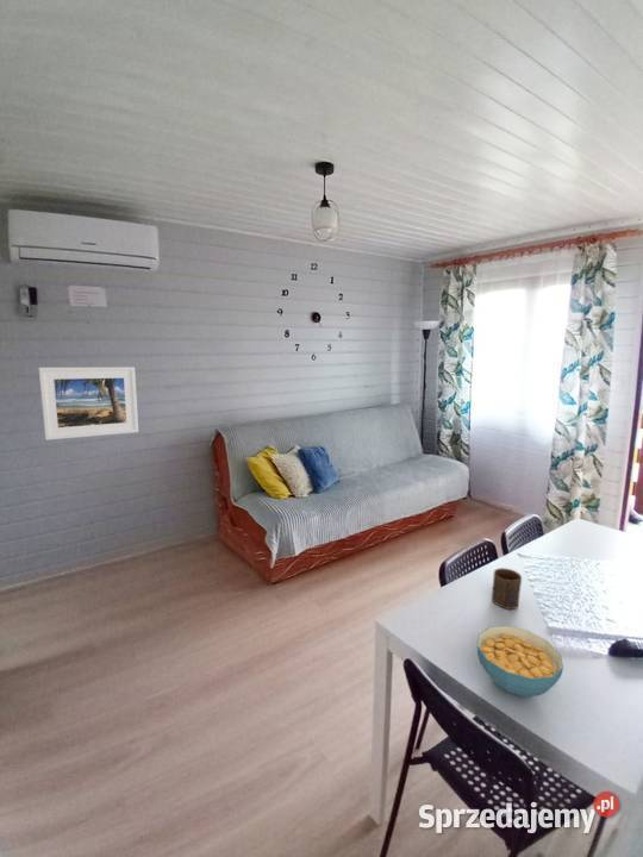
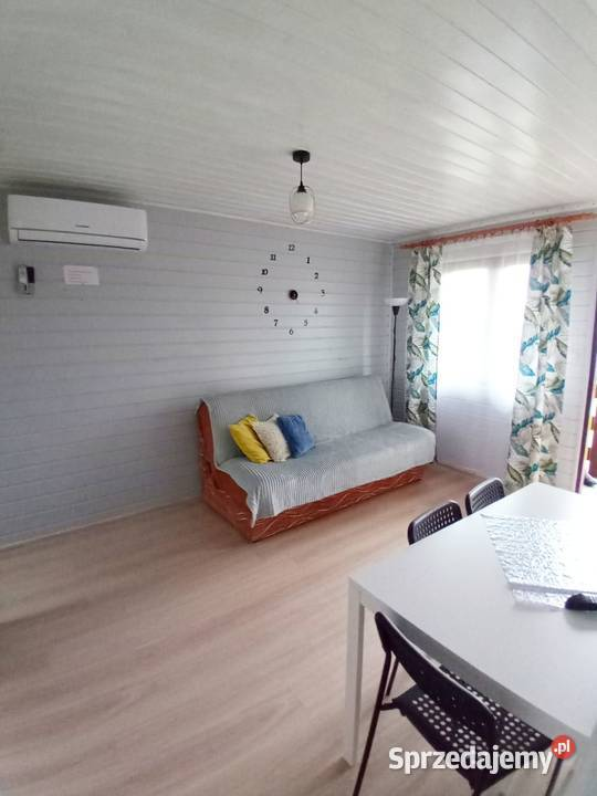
- cereal bowl [476,625,564,698]
- cup [491,567,523,611]
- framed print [38,365,139,442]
